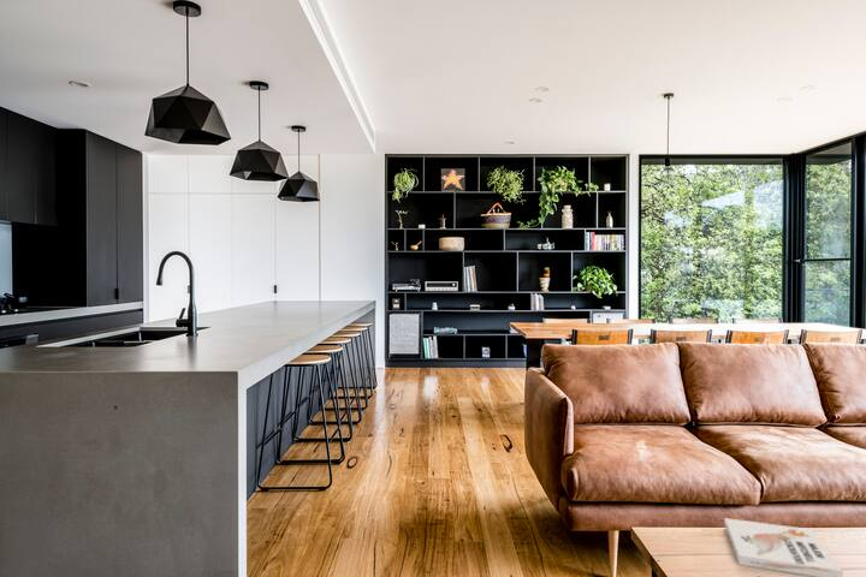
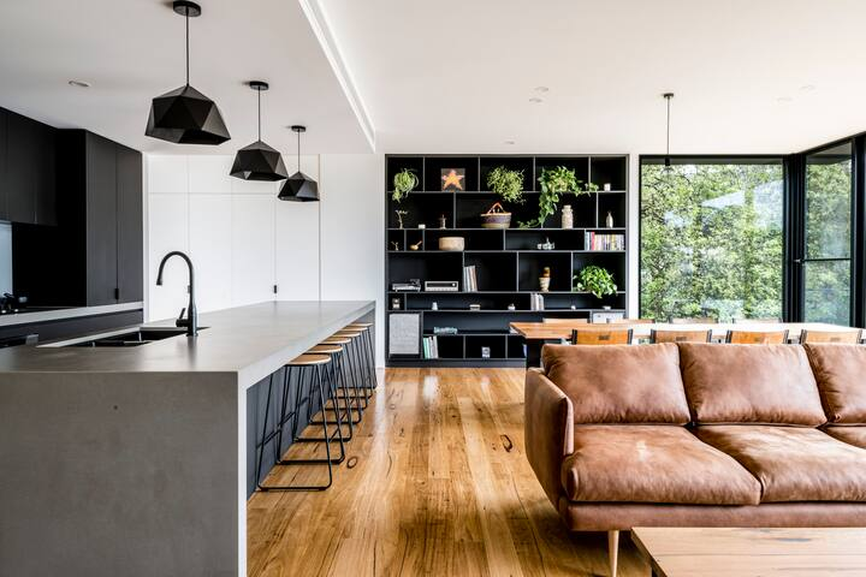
- book [723,517,844,577]
